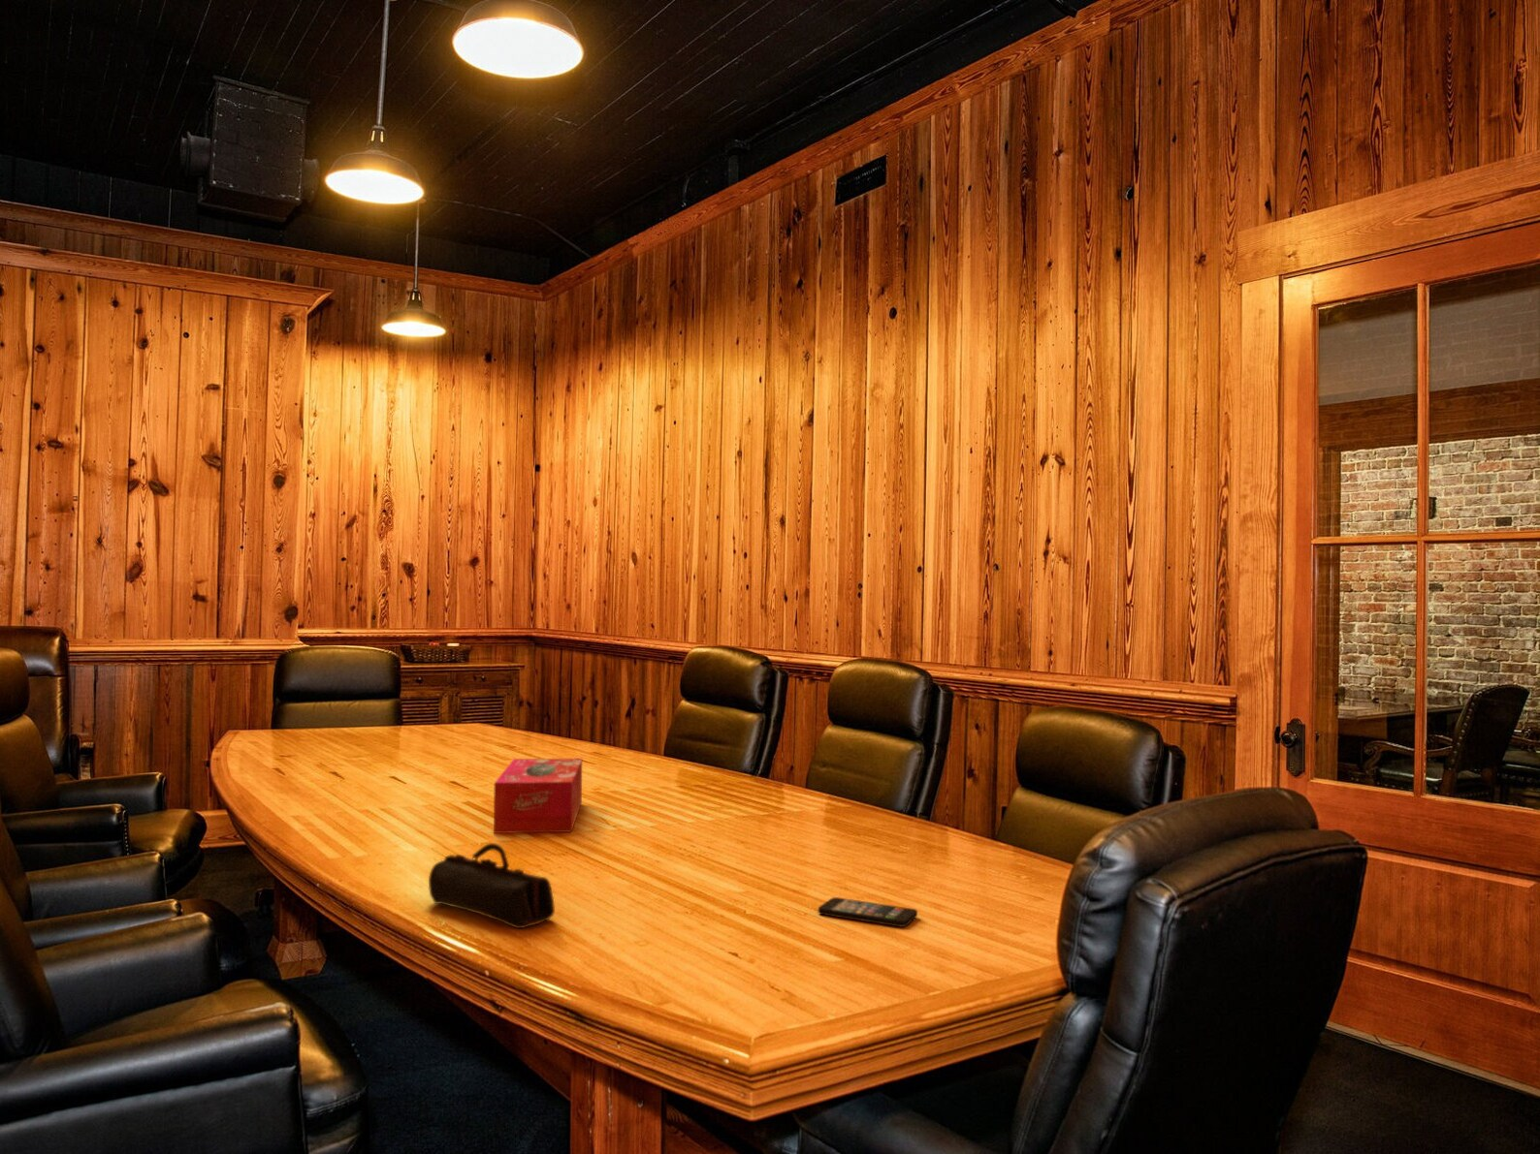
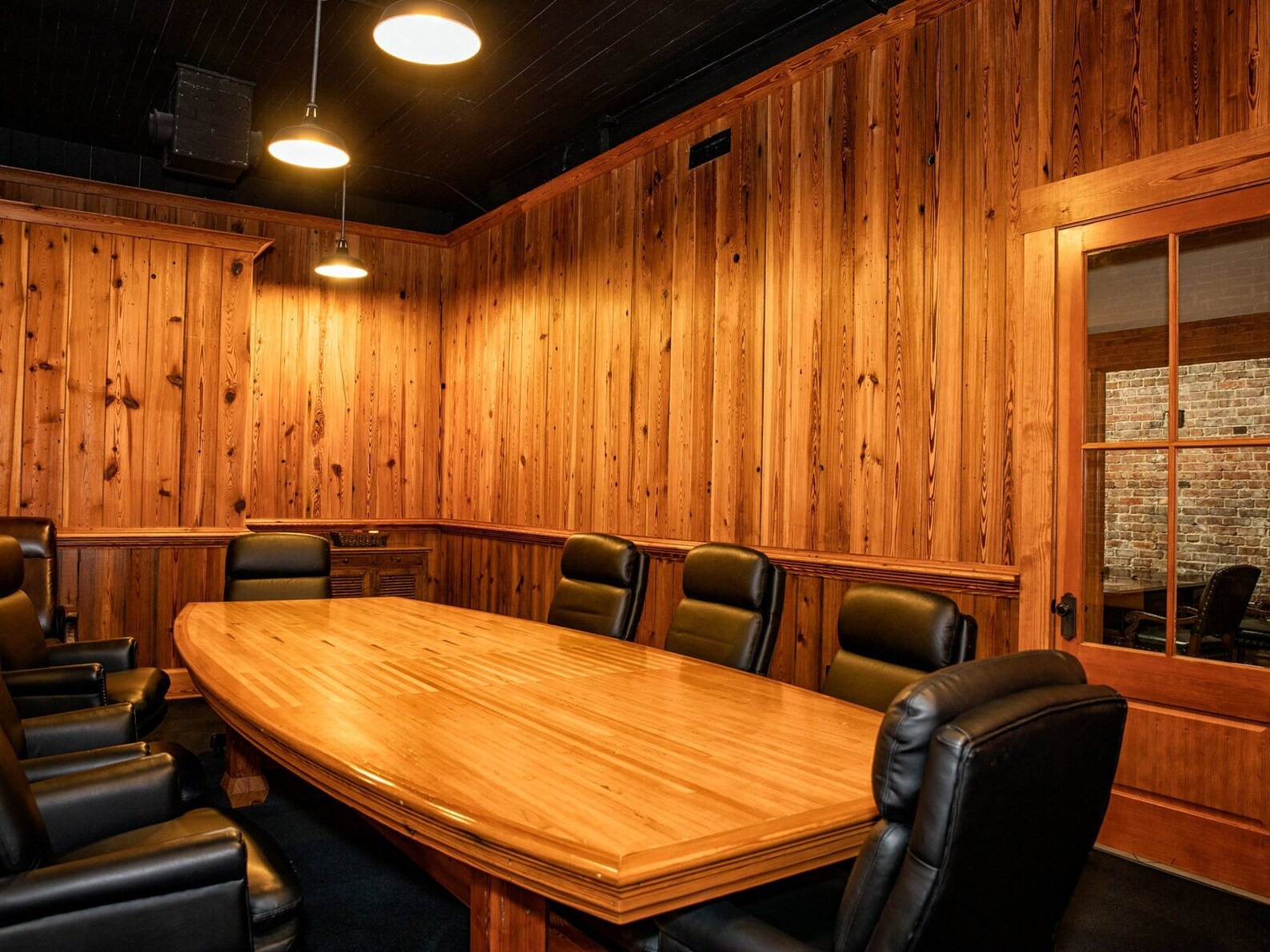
- tissue box [492,758,583,834]
- pencil case [428,842,555,930]
- smartphone [817,896,918,929]
